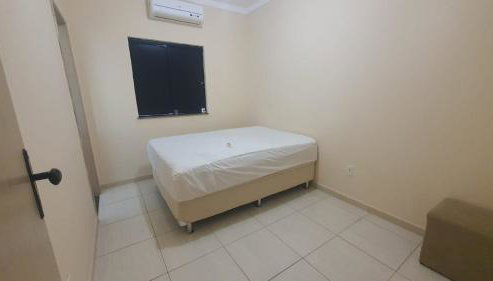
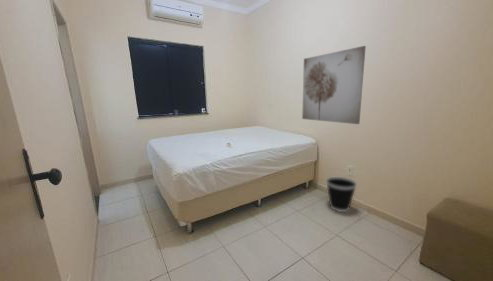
+ wastebasket [325,176,358,213]
+ wall art [301,45,367,125]
